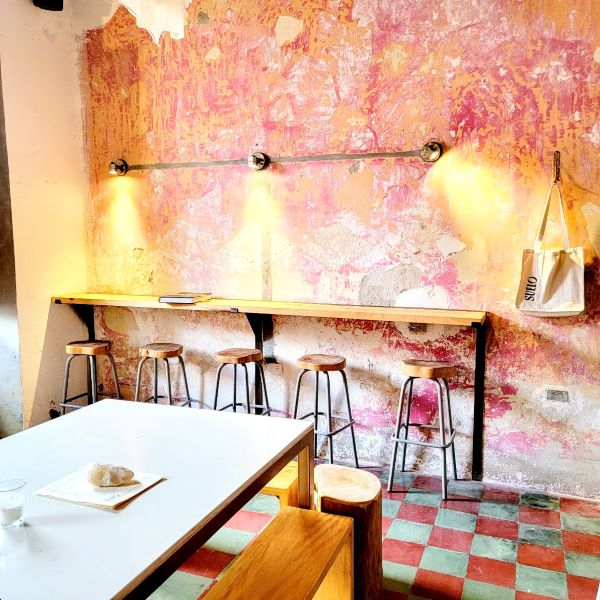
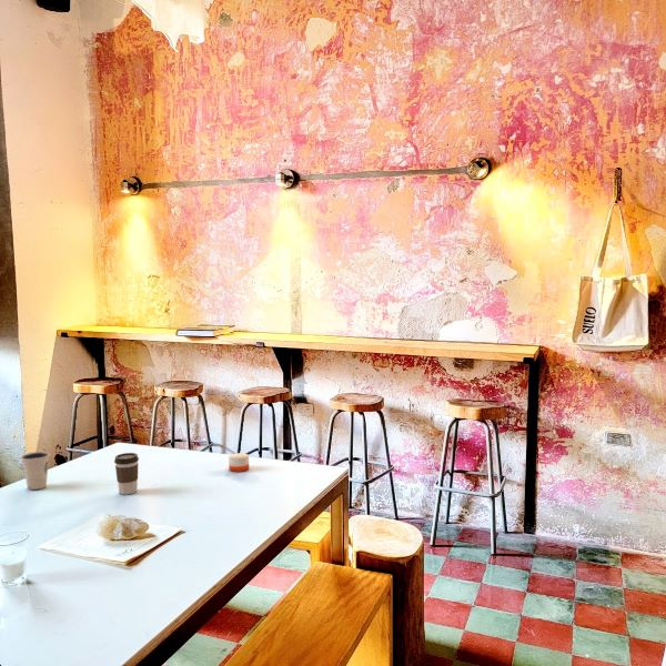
+ coffee cup [113,452,140,495]
+ dixie cup [20,451,50,491]
+ candle [228,442,250,473]
